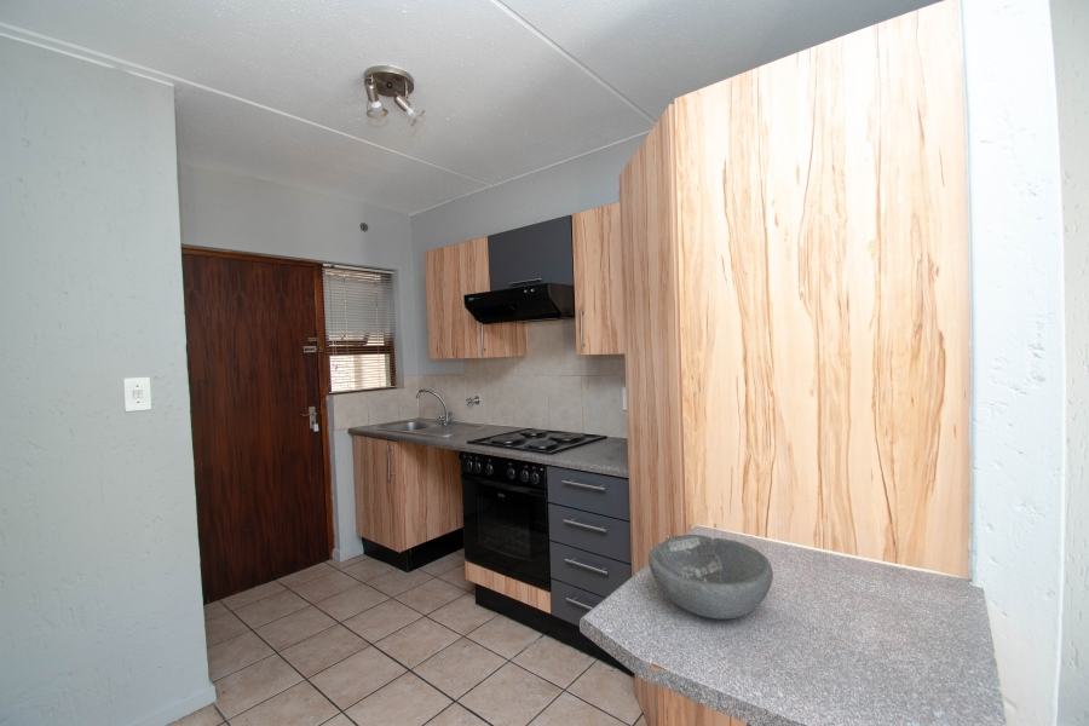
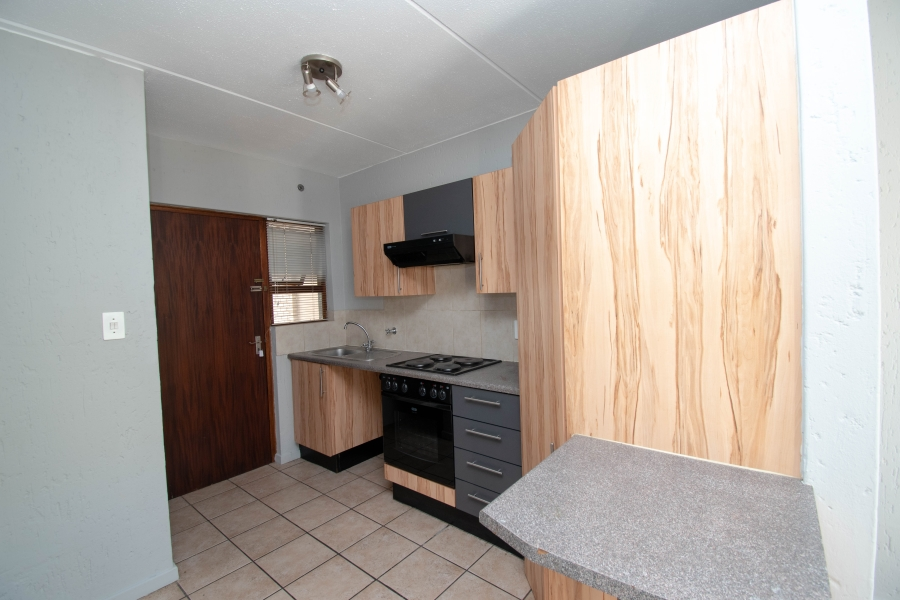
- bowl [647,534,774,620]
